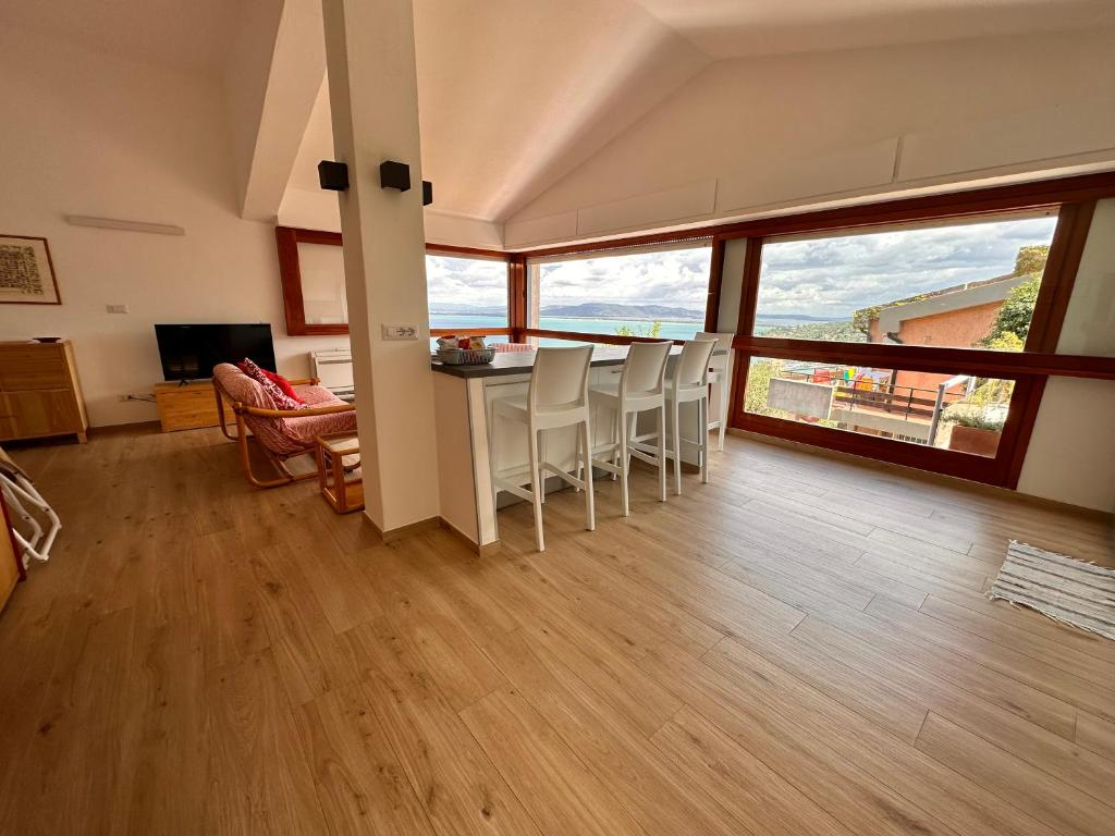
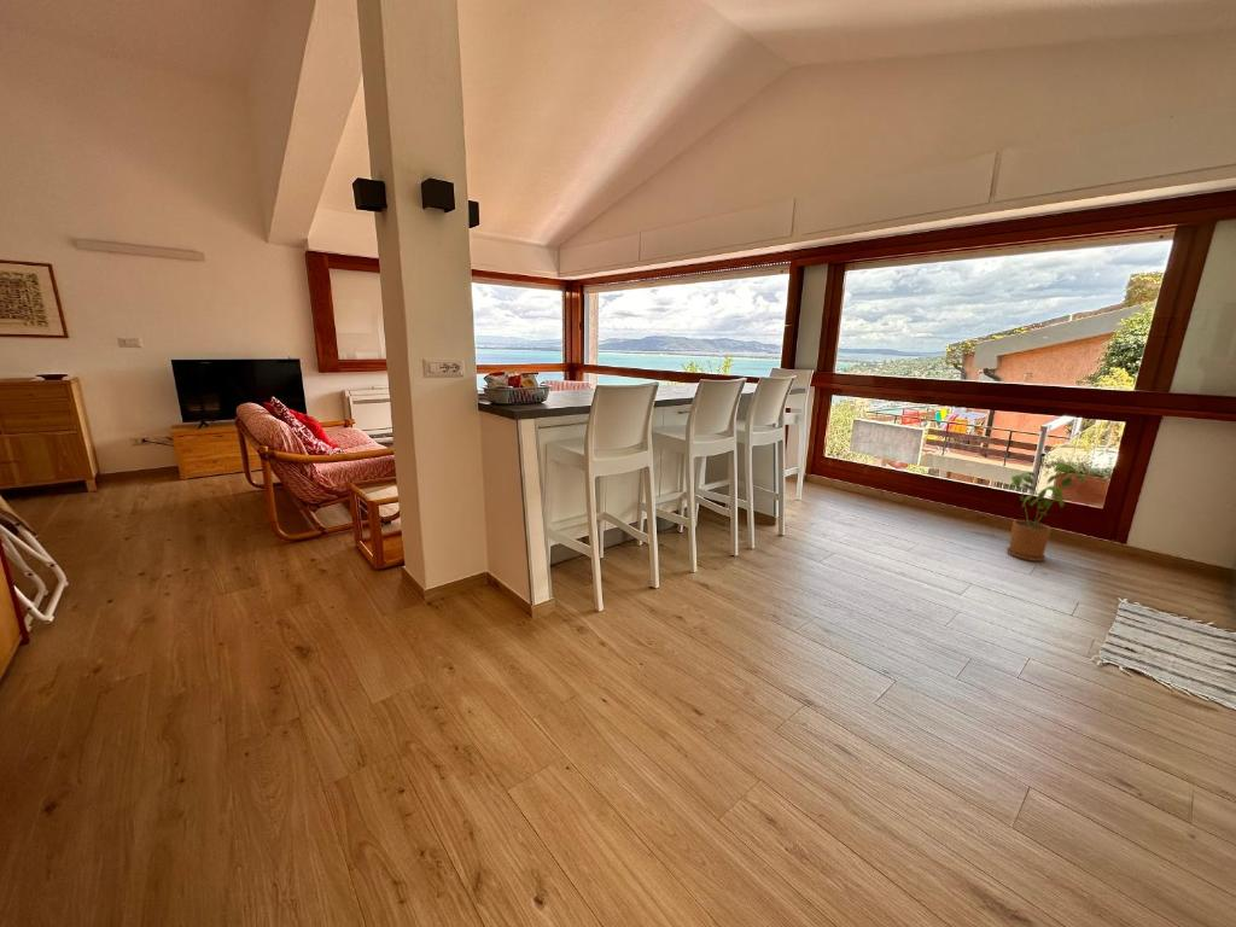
+ house plant [1005,462,1088,562]
